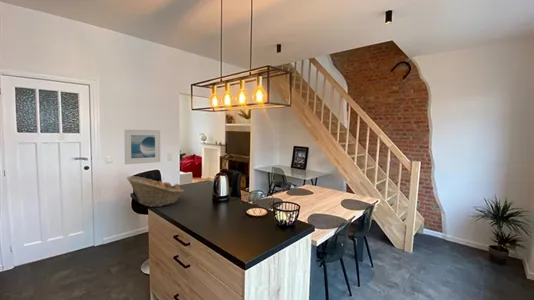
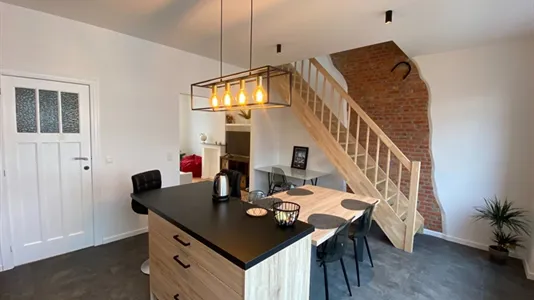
- fruit basket [126,175,185,208]
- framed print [123,128,161,165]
